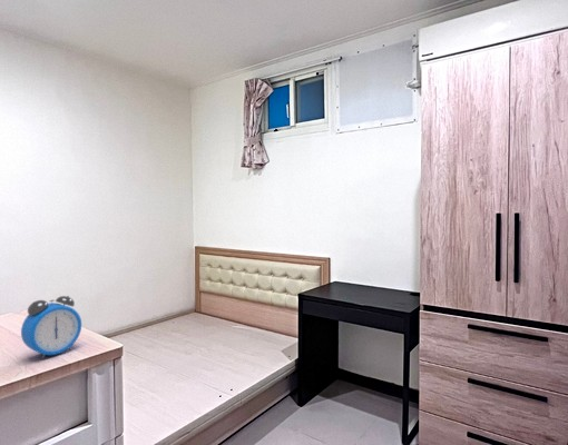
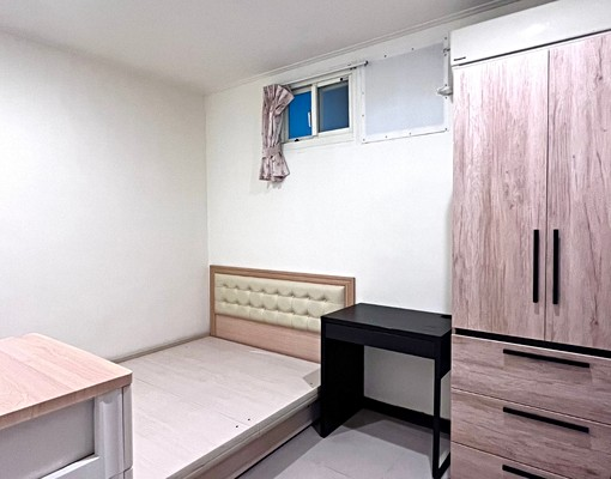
- alarm clock [20,295,82,359]
